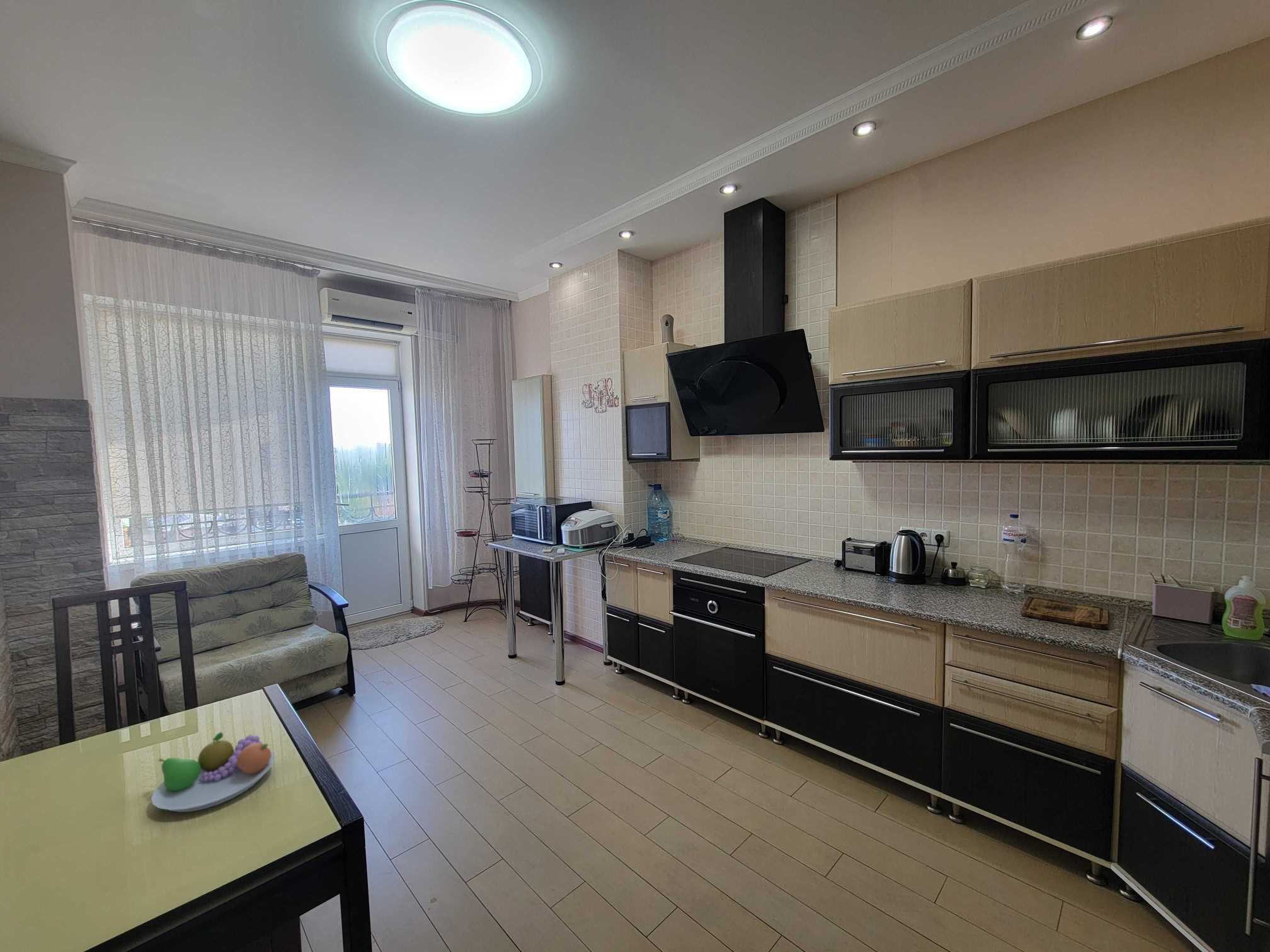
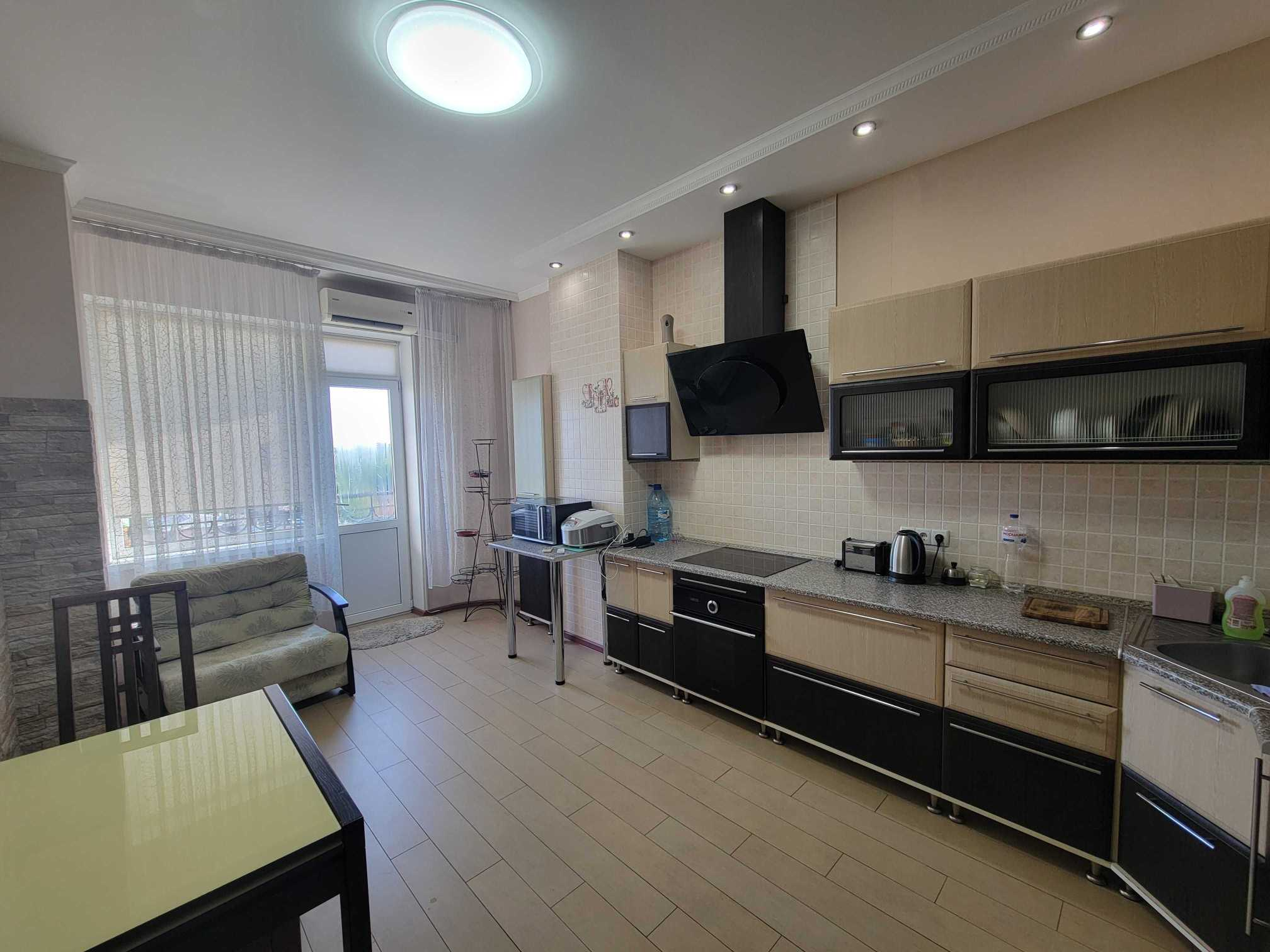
- fruit bowl [151,732,275,813]
